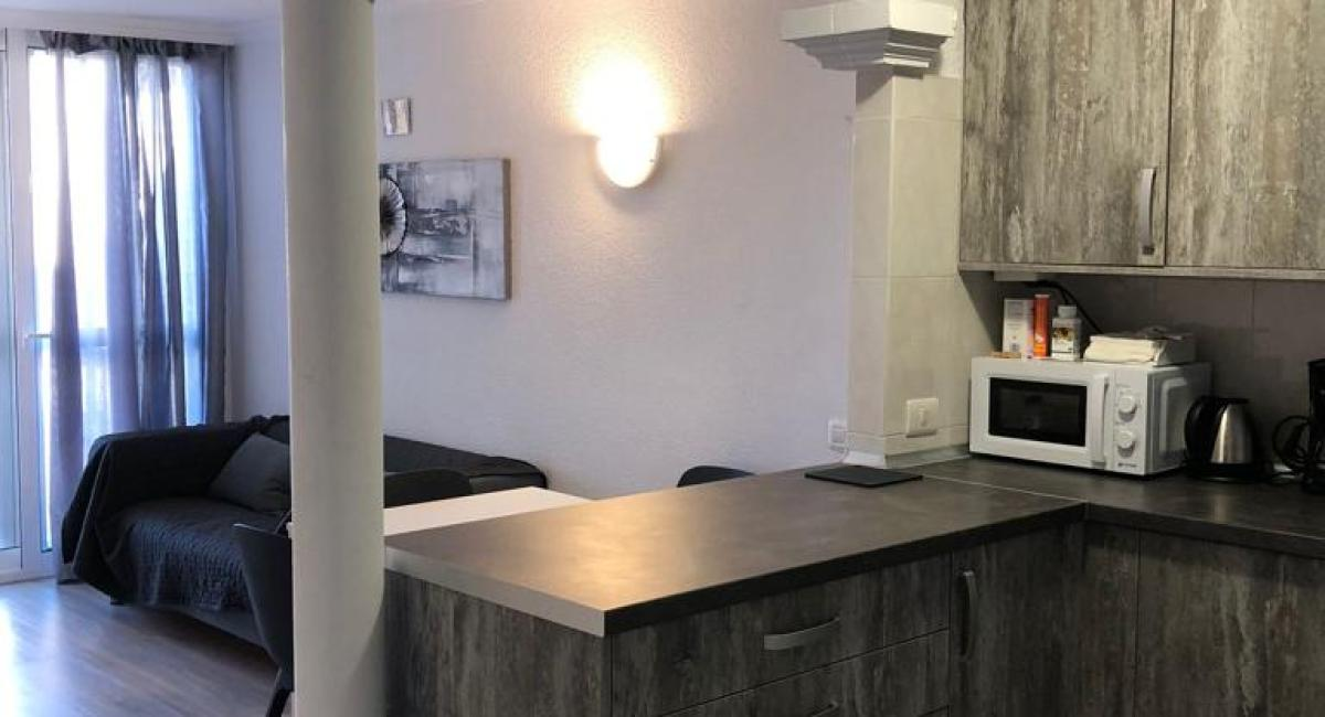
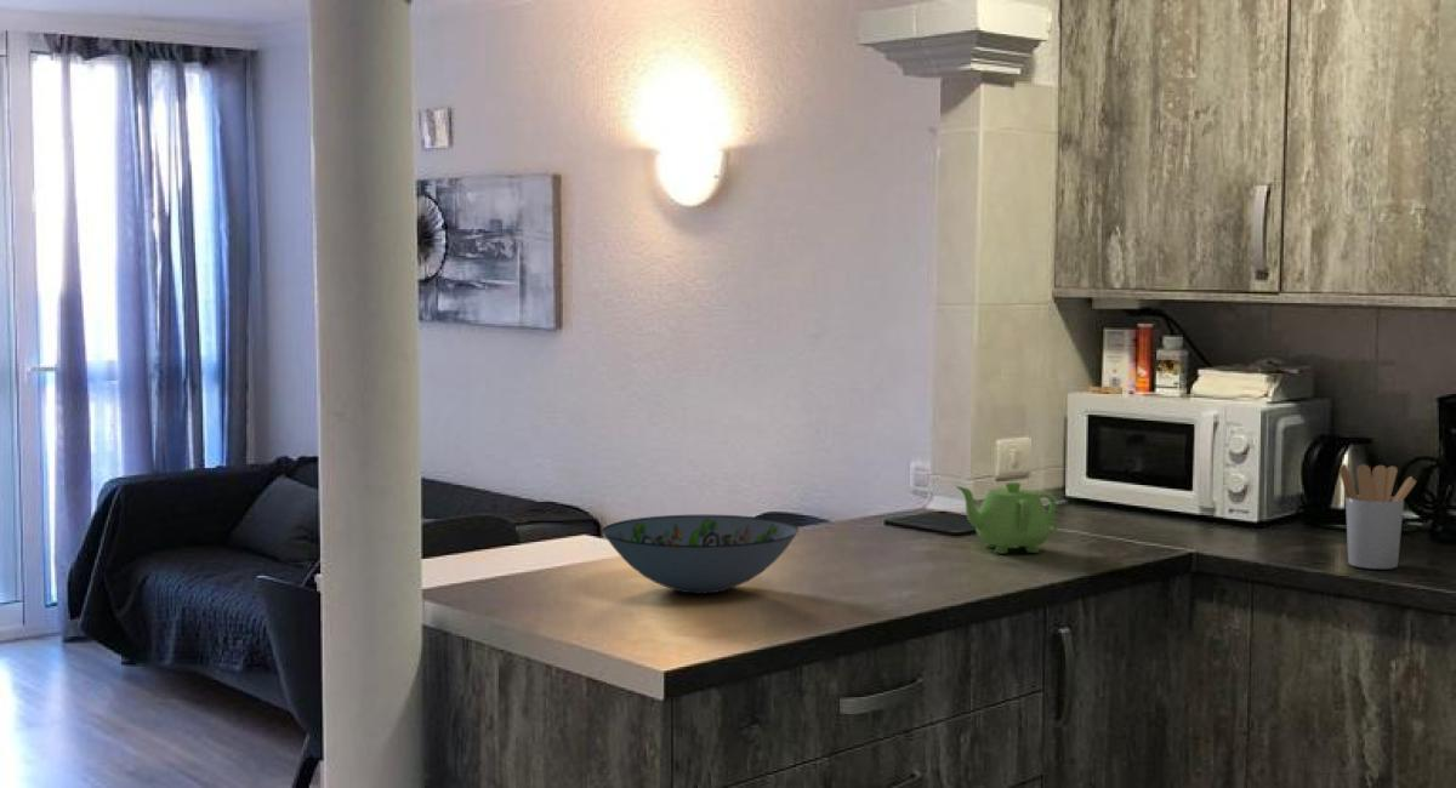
+ utensil holder [1338,463,1417,570]
+ decorative bowl [601,514,800,594]
+ teapot [955,481,1059,554]
